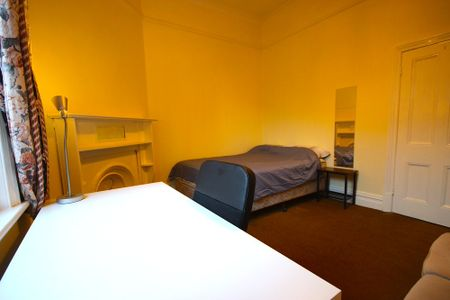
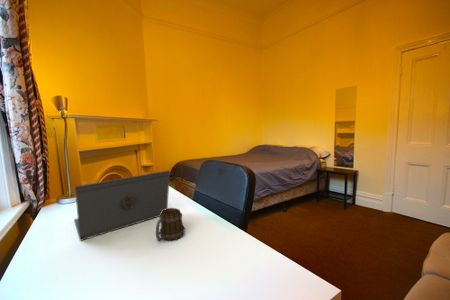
+ mug [155,207,186,242]
+ laptop [73,169,171,242]
